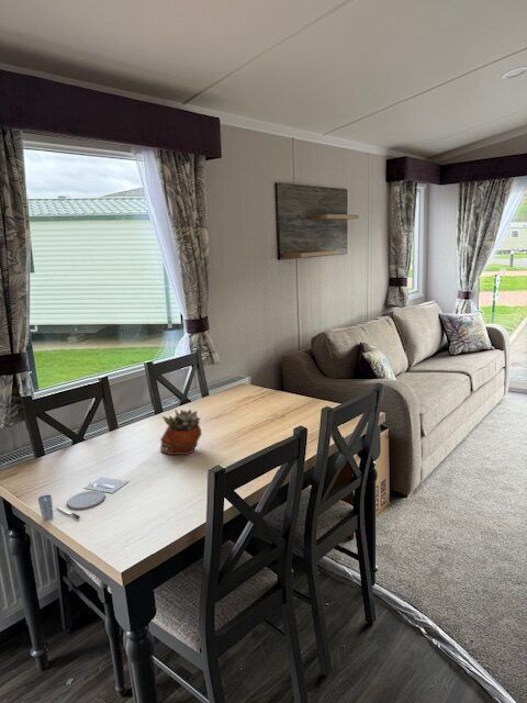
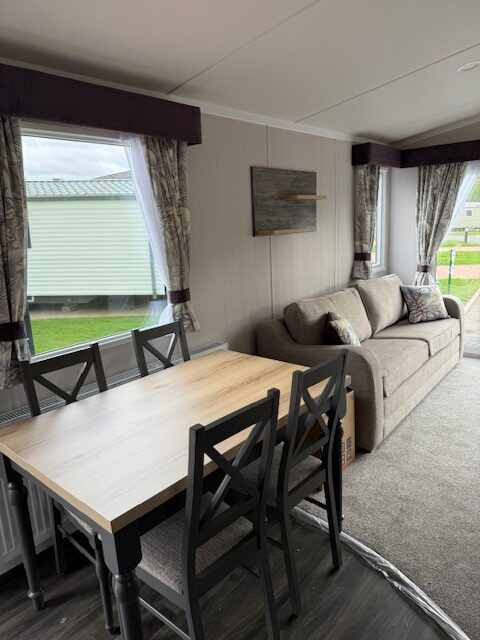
- placemat [37,476,130,522]
- succulent planter [159,408,203,456]
